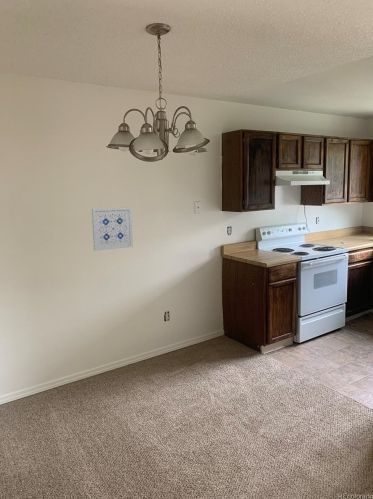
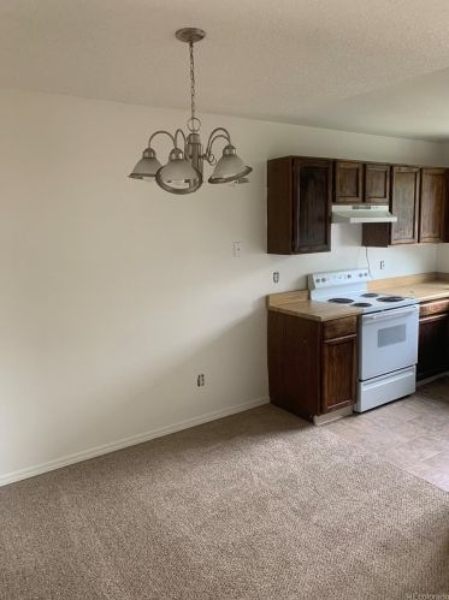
- wall art [91,206,134,252]
